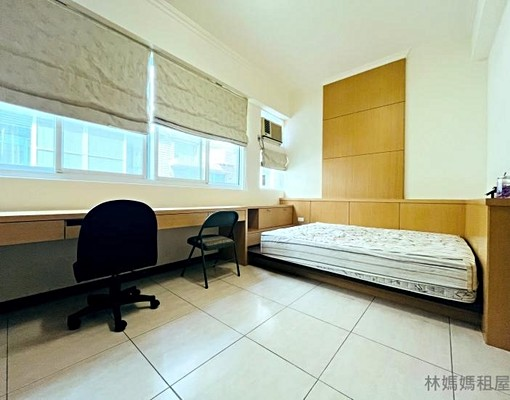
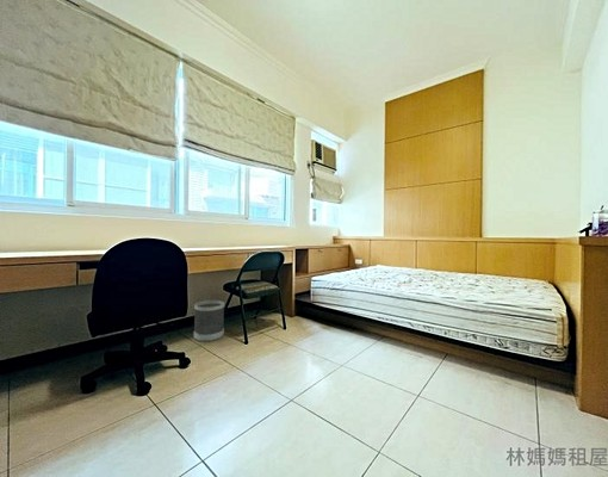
+ wastebasket [193,299,225,342]
